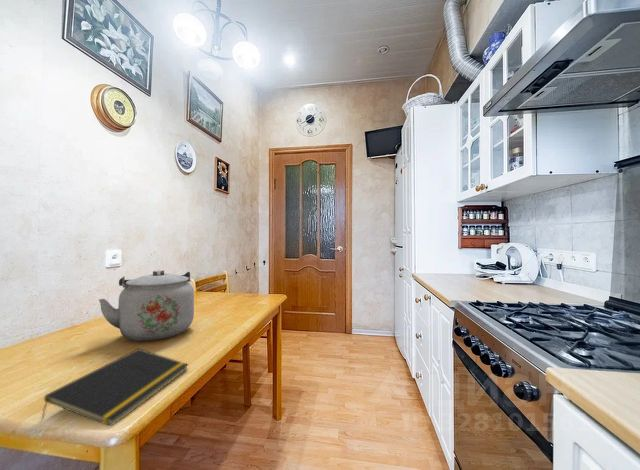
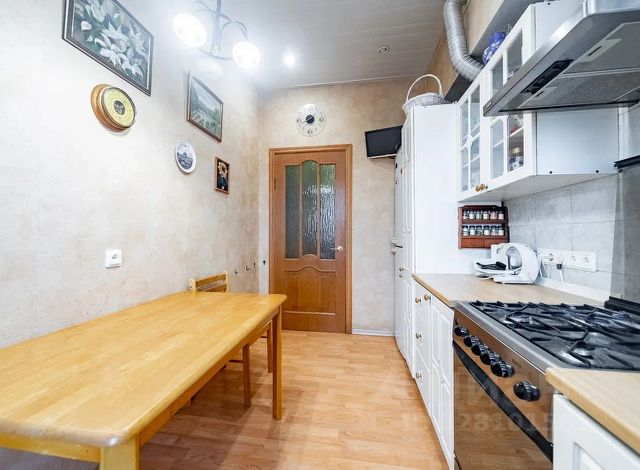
- kettle [97,269,195,342]
- notepad [40,348,190,427]
